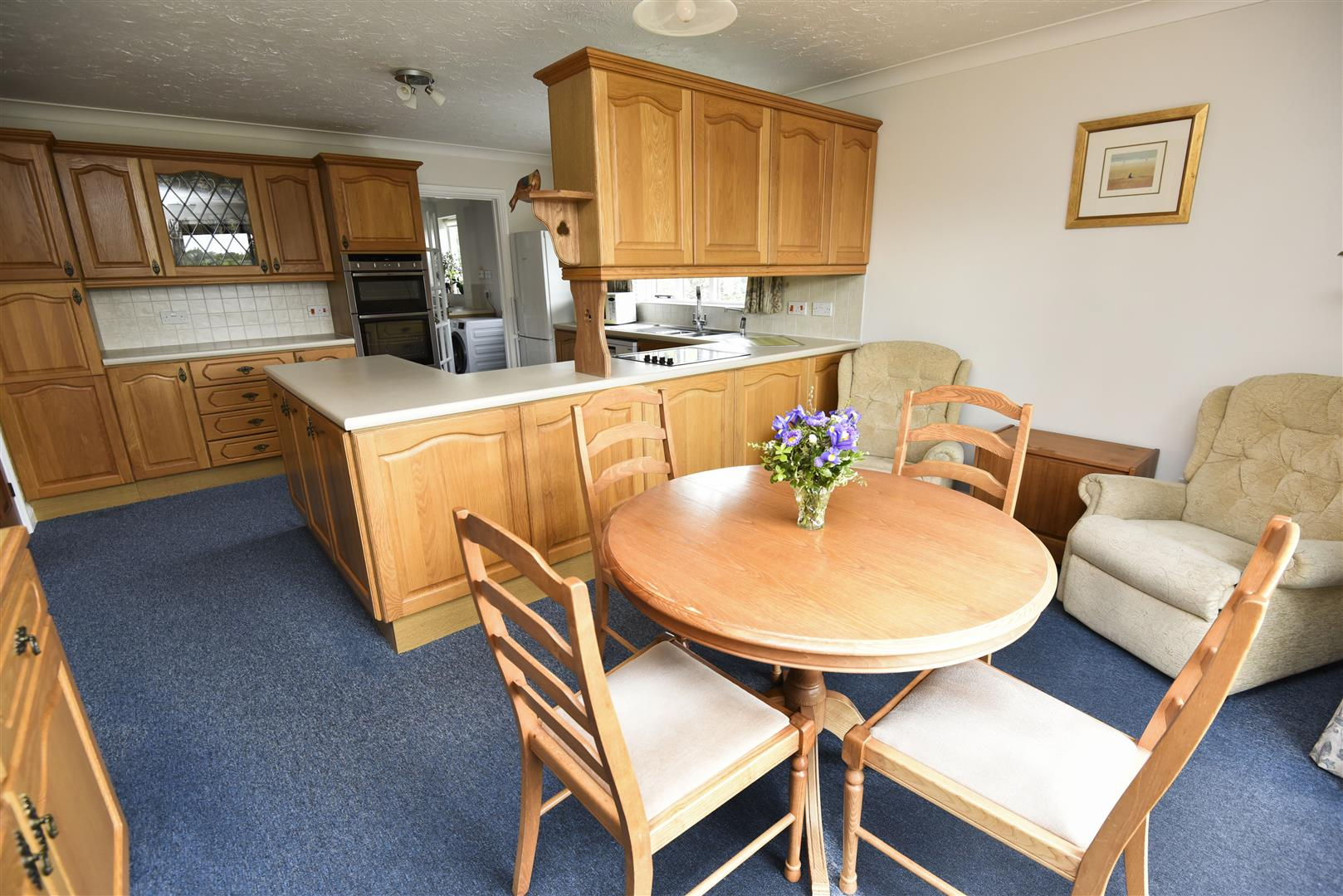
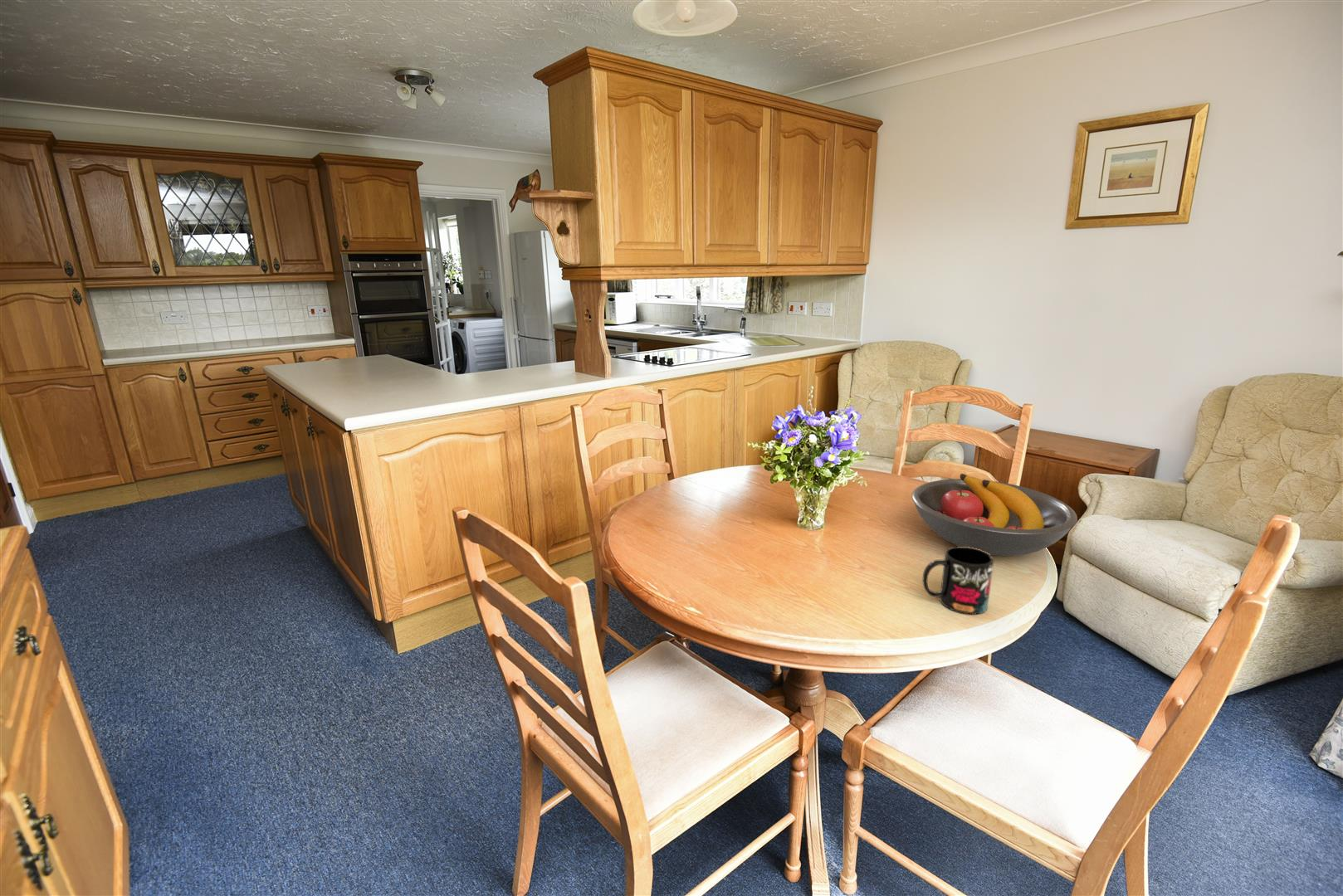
+ fruit bowl [911,473,1078,557]
+ mug [922,546,995,616]
